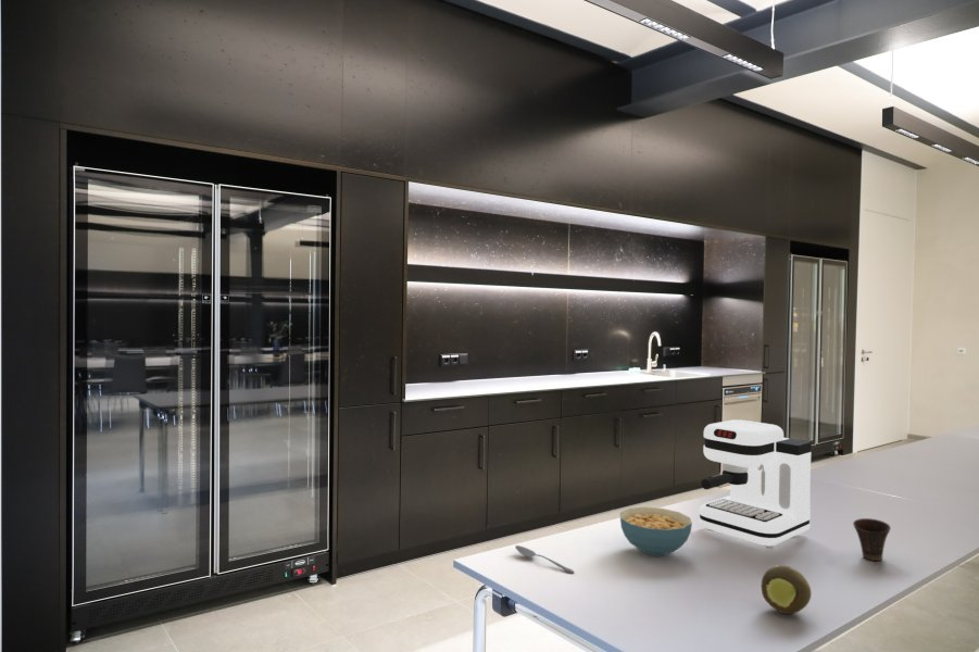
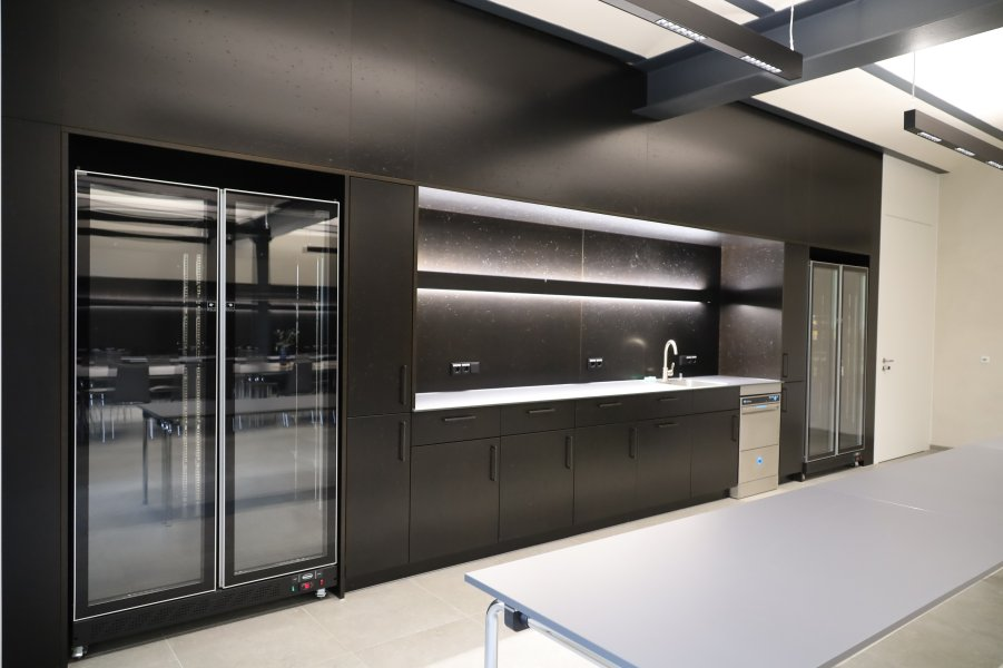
- spoon [514,544,576,574]
- fruit [761,564,812,615]
- cup [852,517,892,562]
- cereal bowl [619,506,693,557]
- coffee maker [698,418,813,549]
